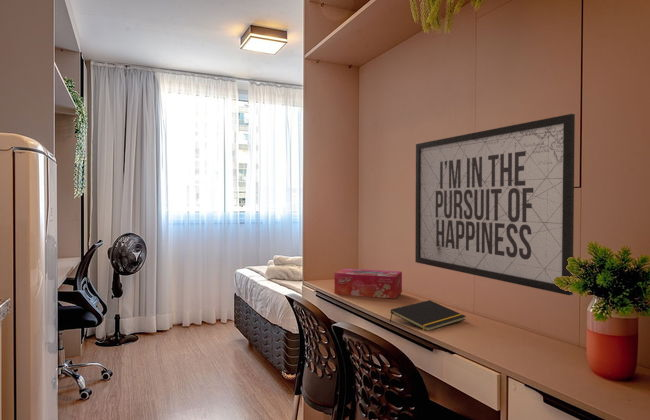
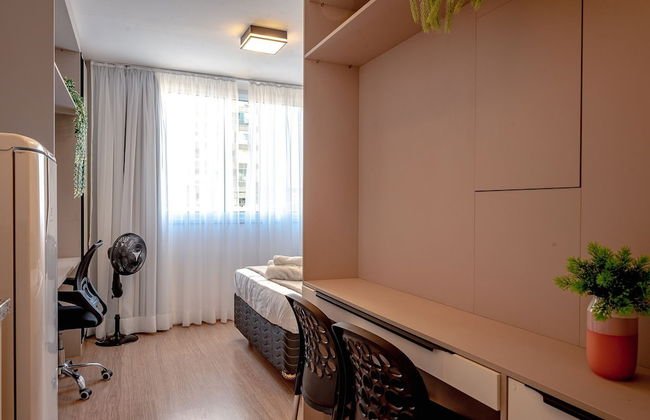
- tissue box [334,268,403,300]
- notepad [389,299,467,332]
- mirror [414,113,576,296]
